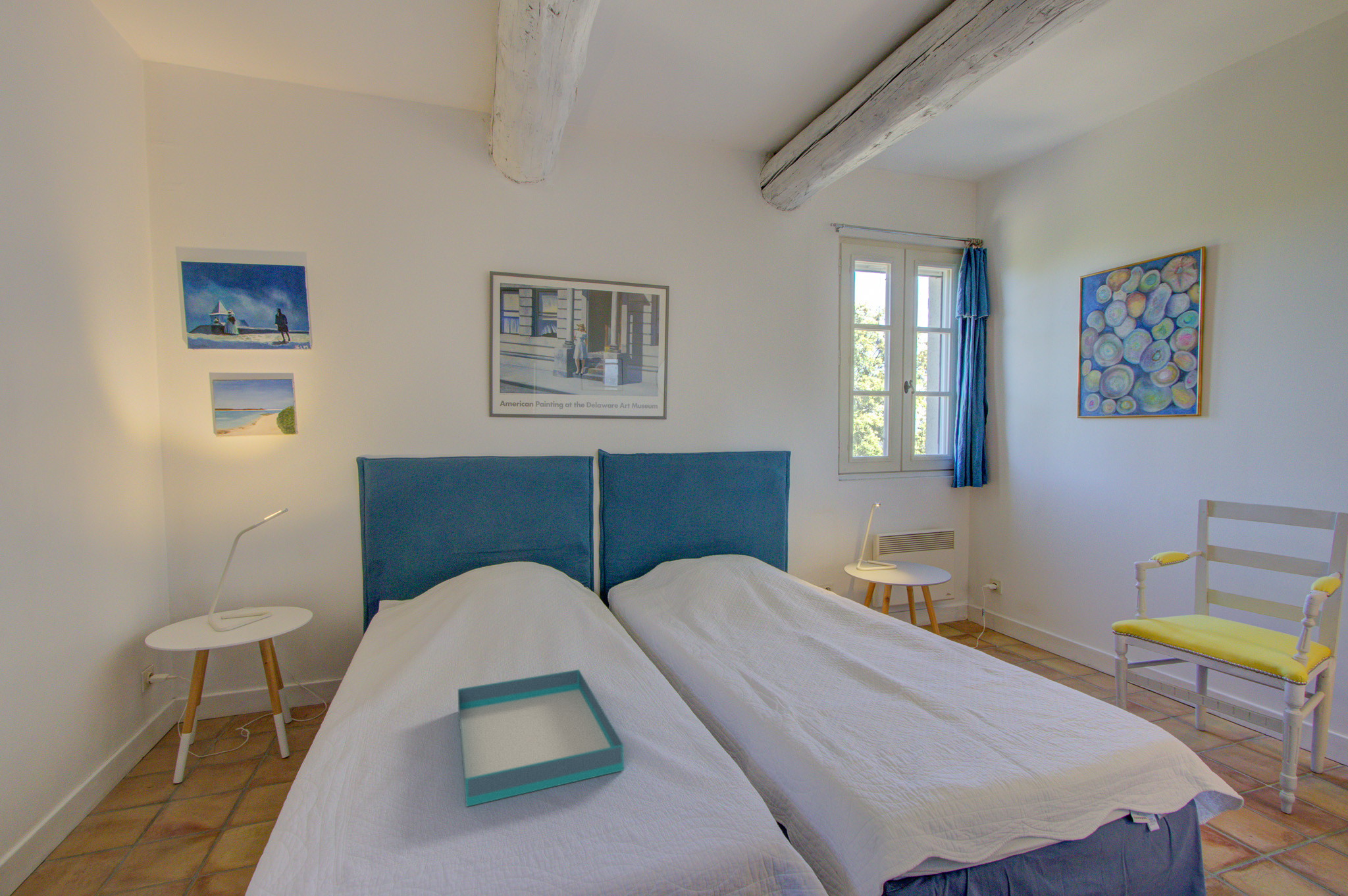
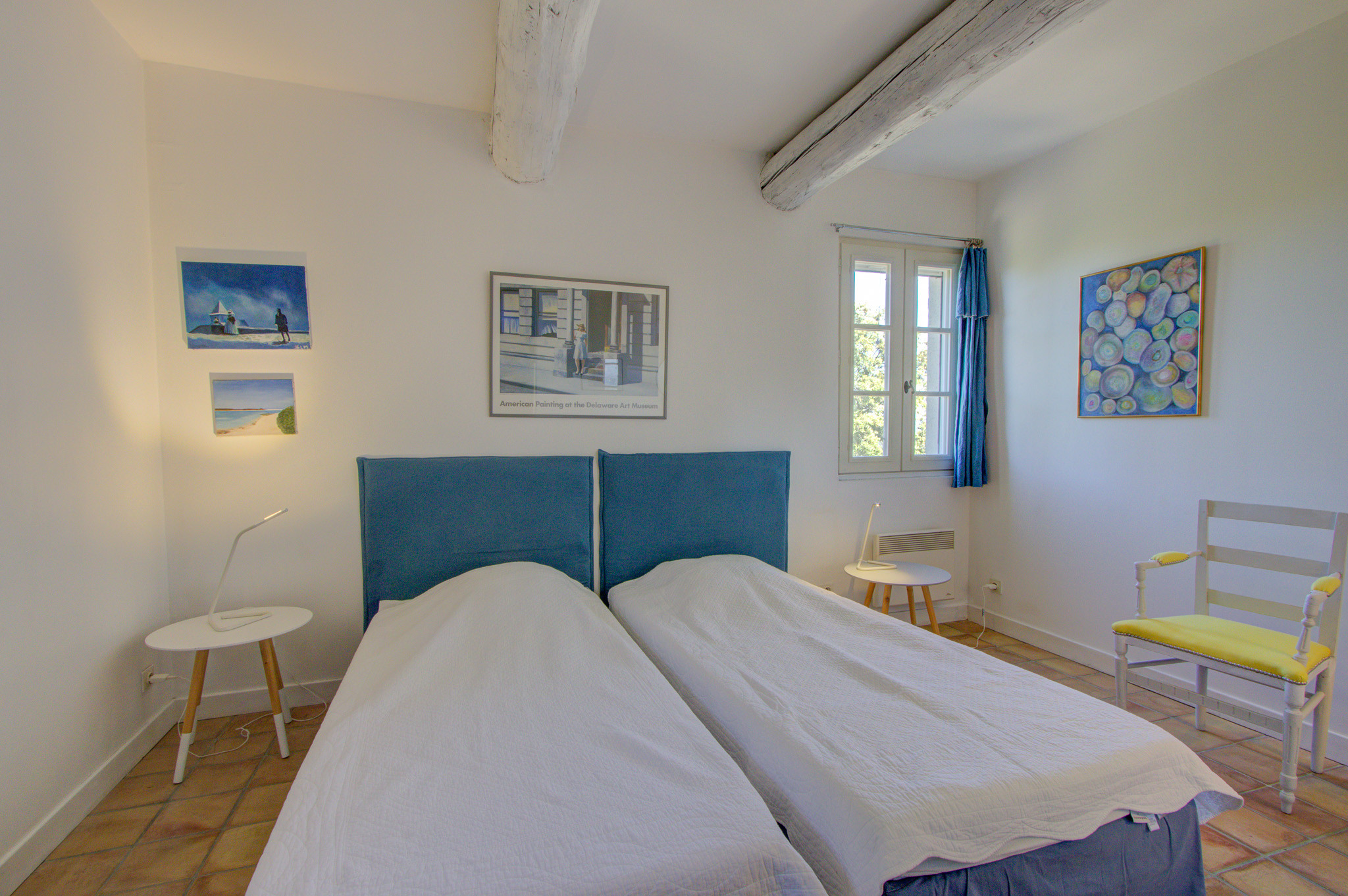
- tray [457,669,624,808]
